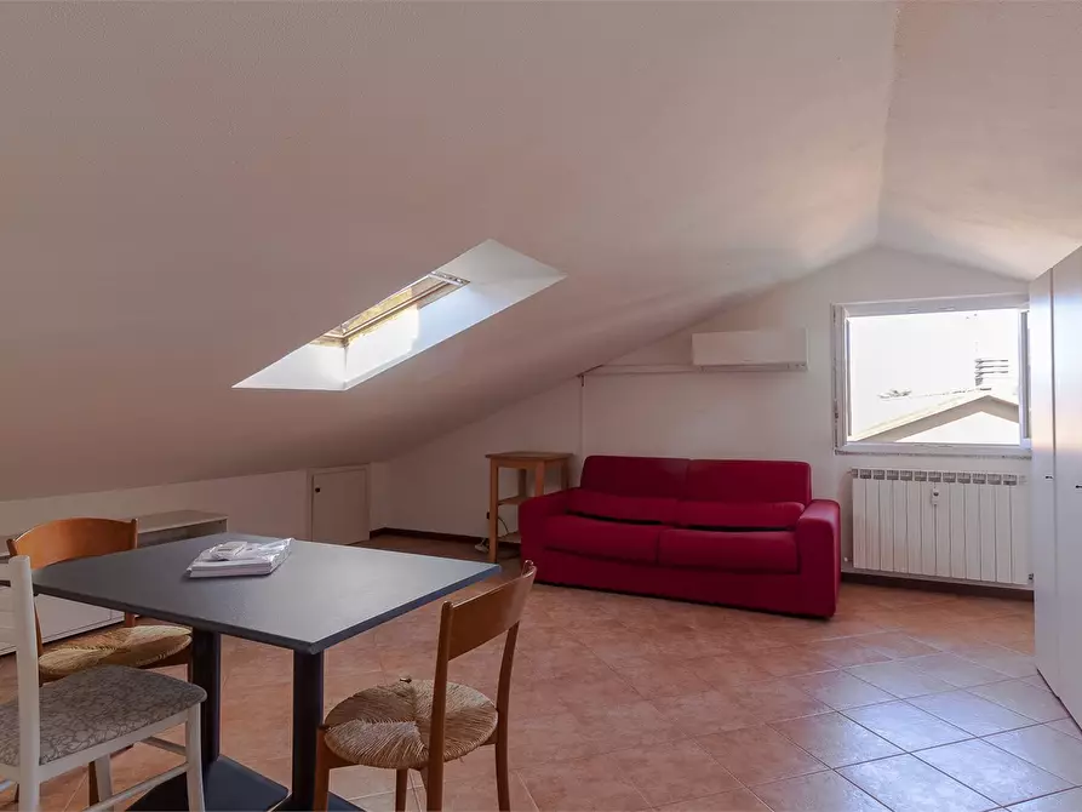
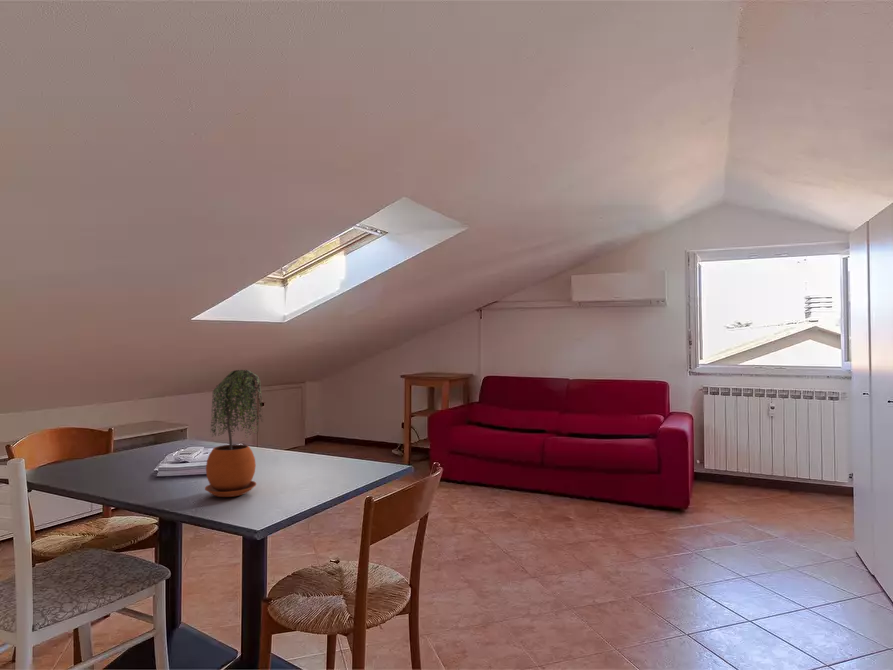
+ potted plant [204,369,264,498]
